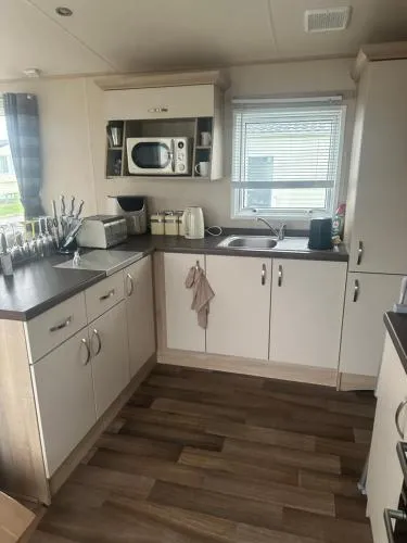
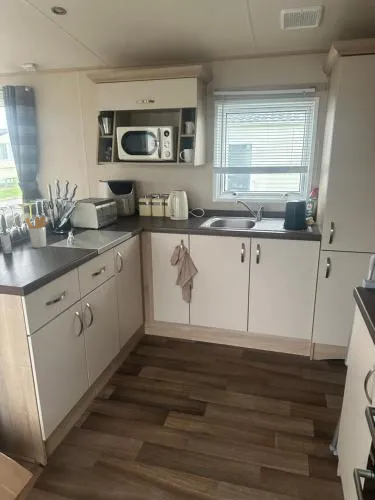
+ utensil holder [25,216,49,249]
